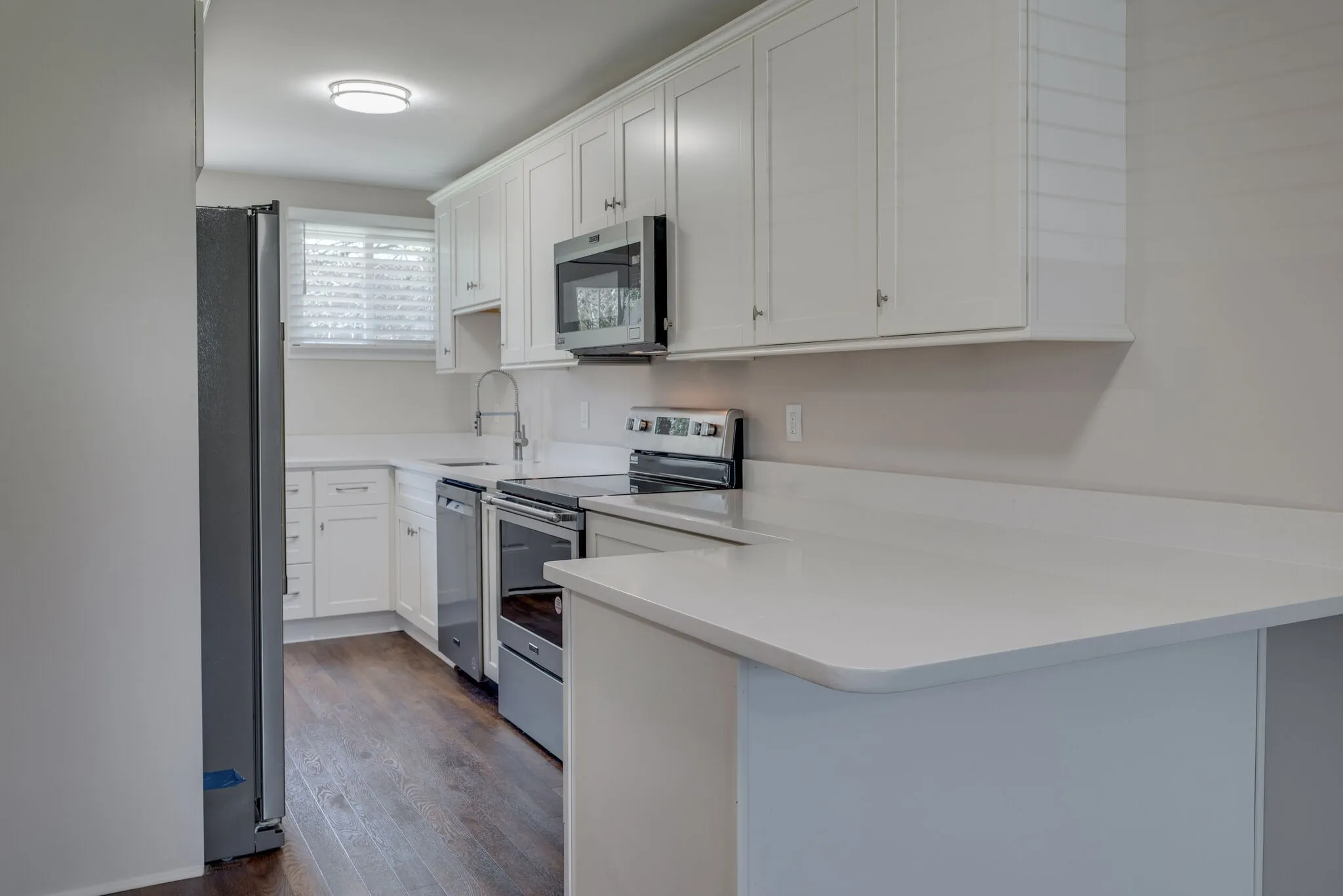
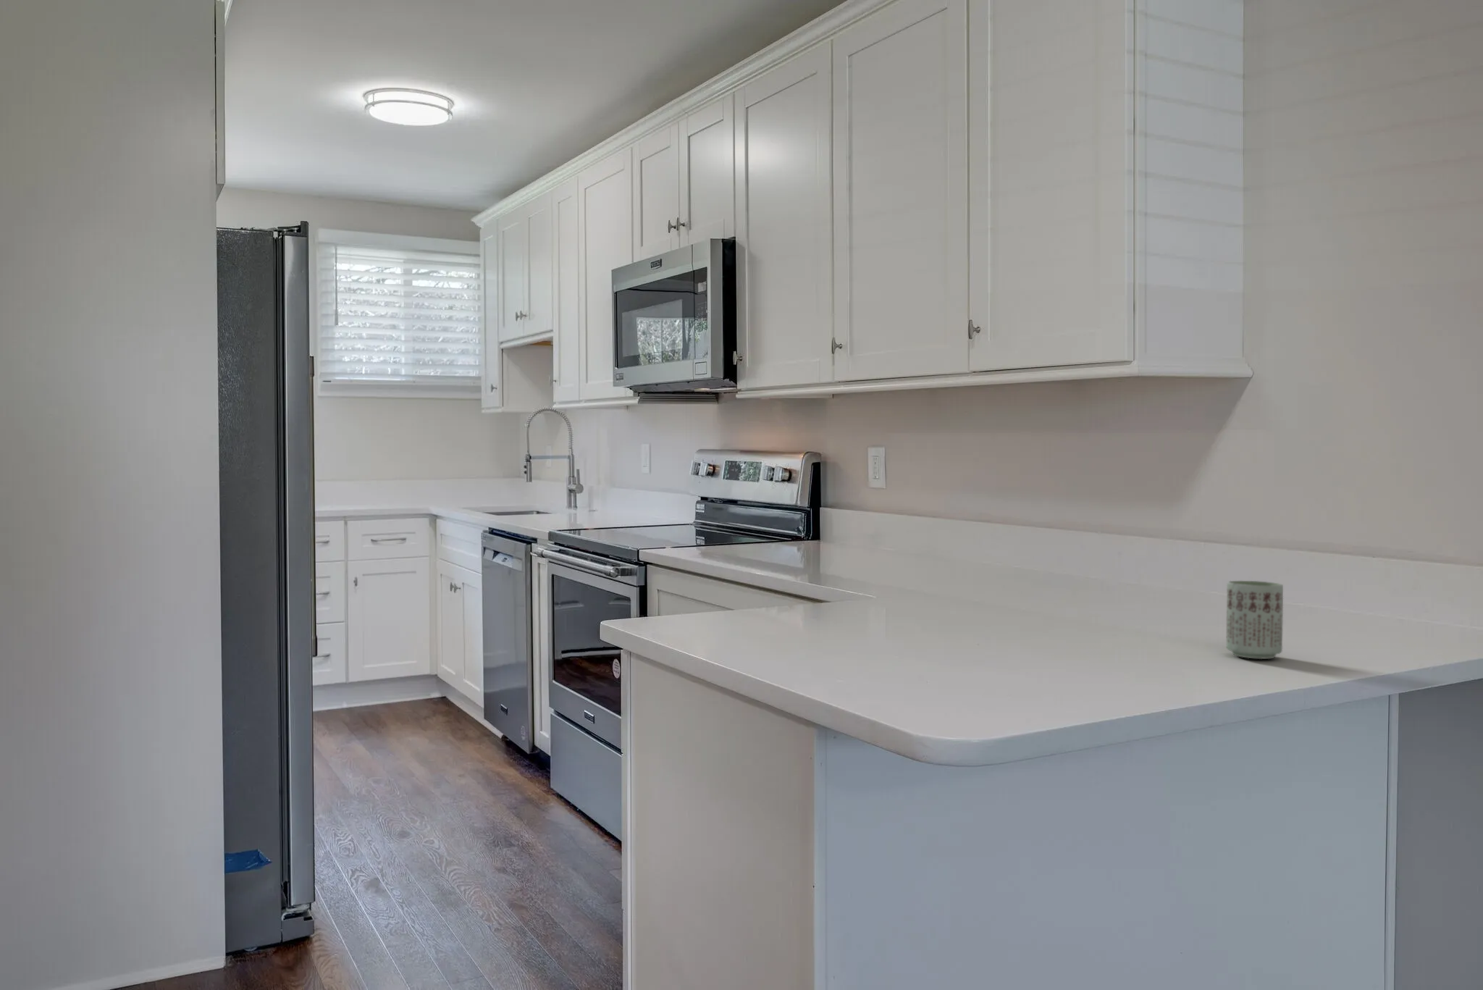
+ cup [1226,580,1284,660]
